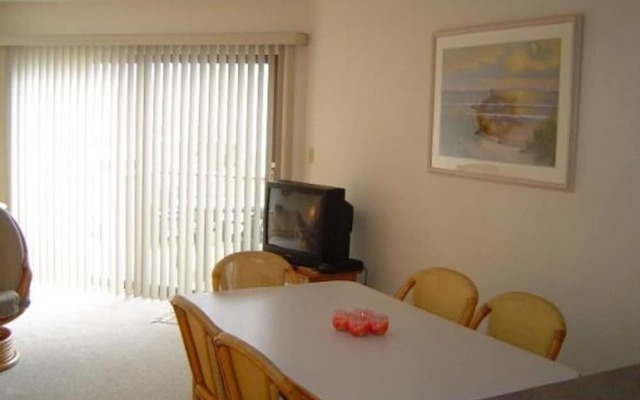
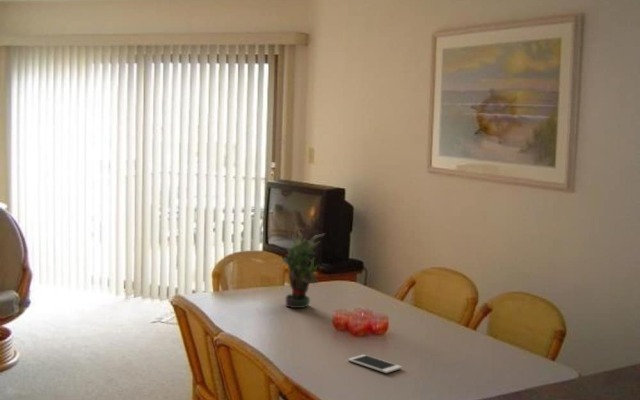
+ potted plant [281,232,326,309]
+ cell phone [347,354,403,374]
